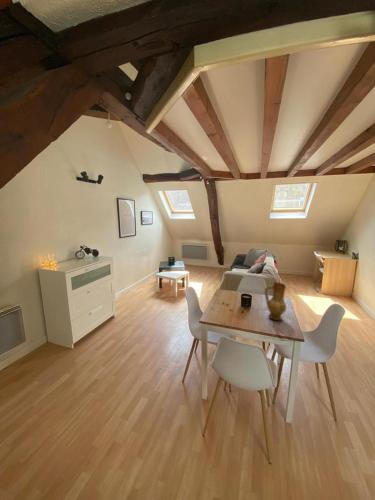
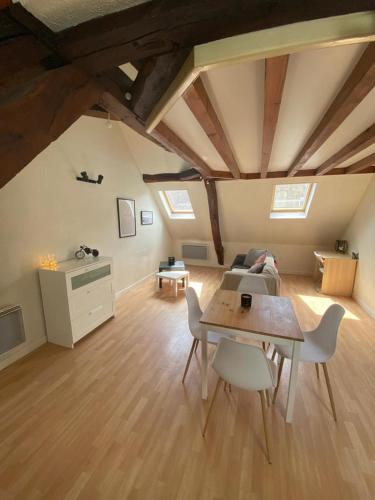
- ceramic jug [264,281,287,321]
